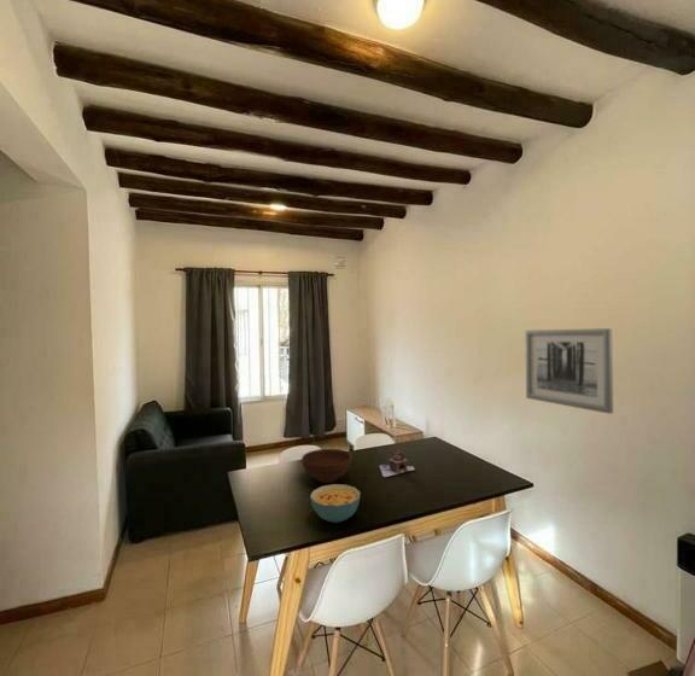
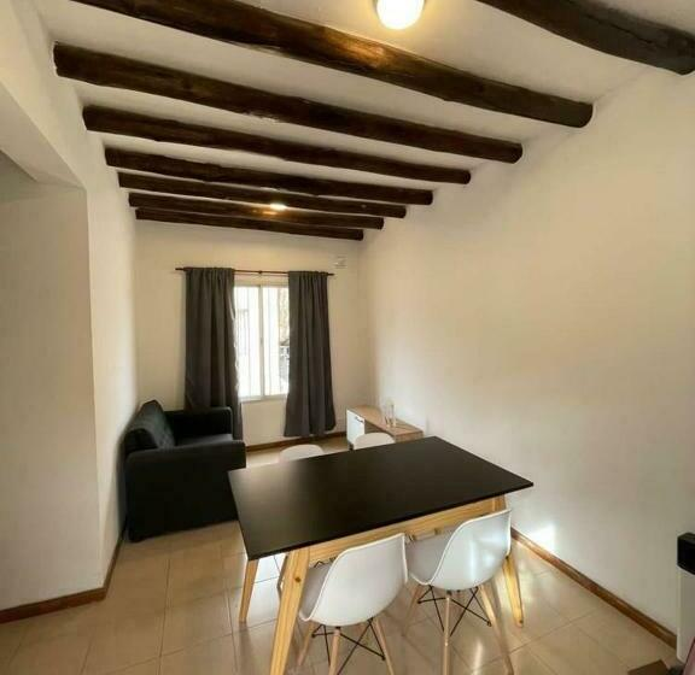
- teapot [378,448,416,478]
- cereal bowl [309,483,362,524]
- bowl [300,448,354,484]
- wall art [524,327,614,415]
